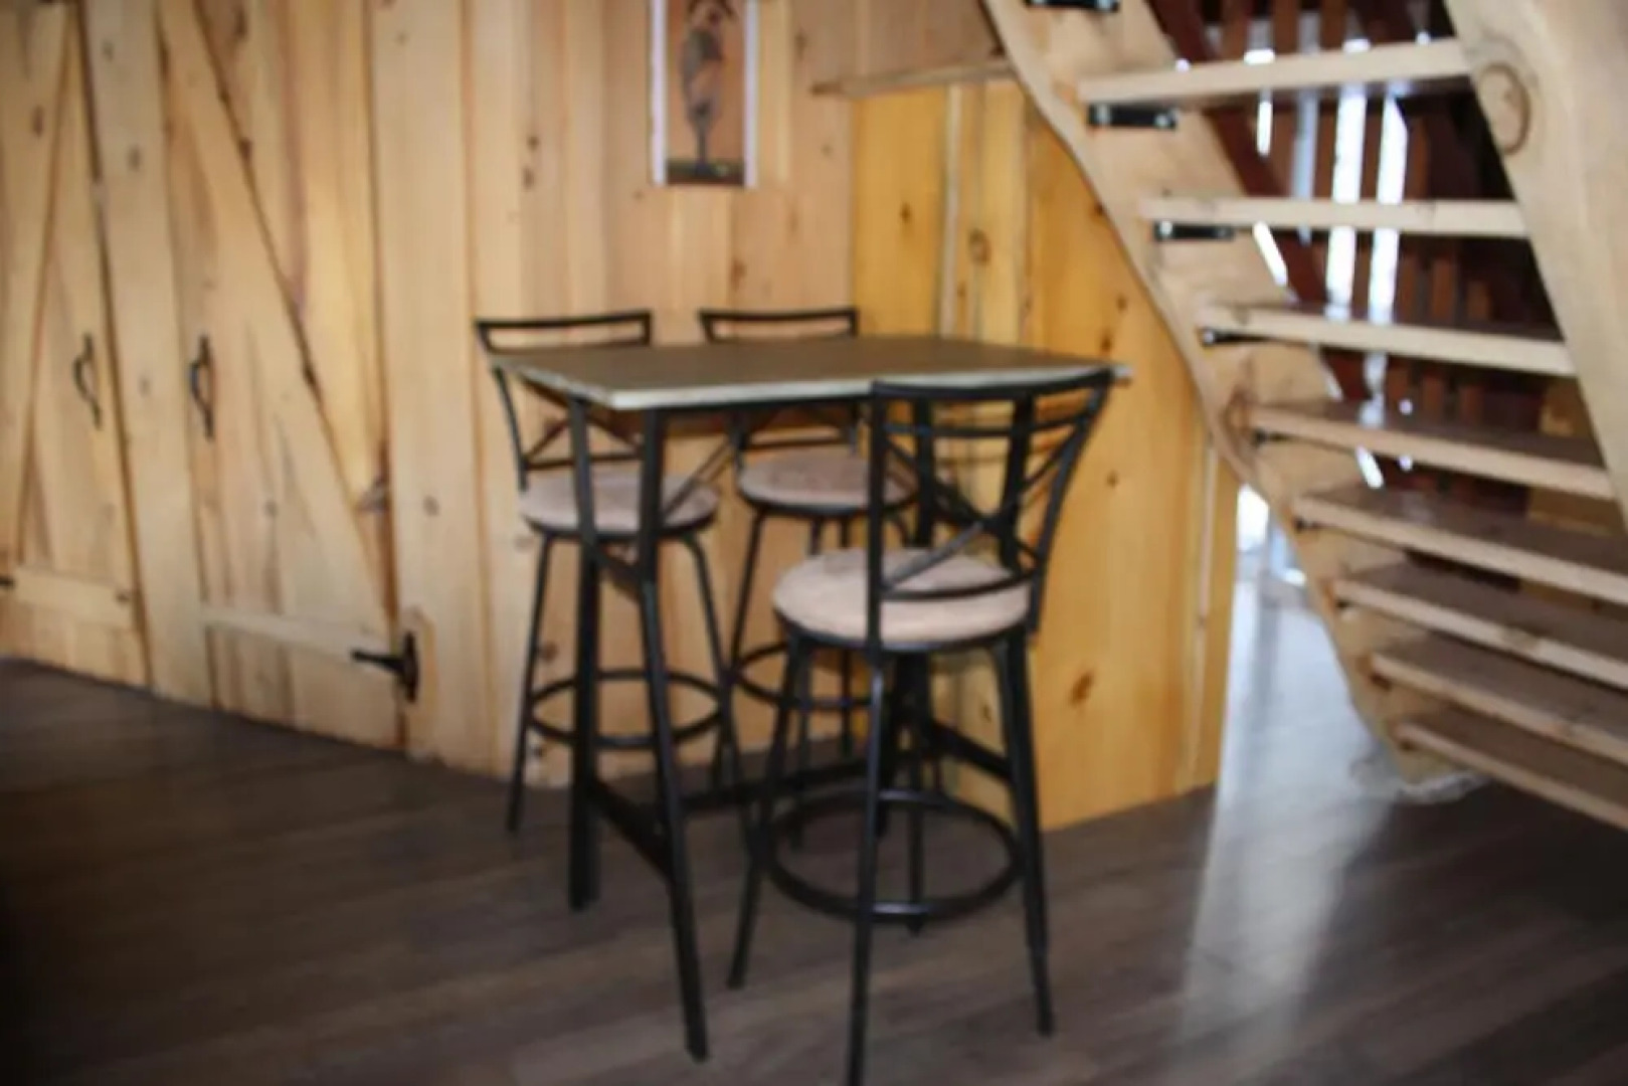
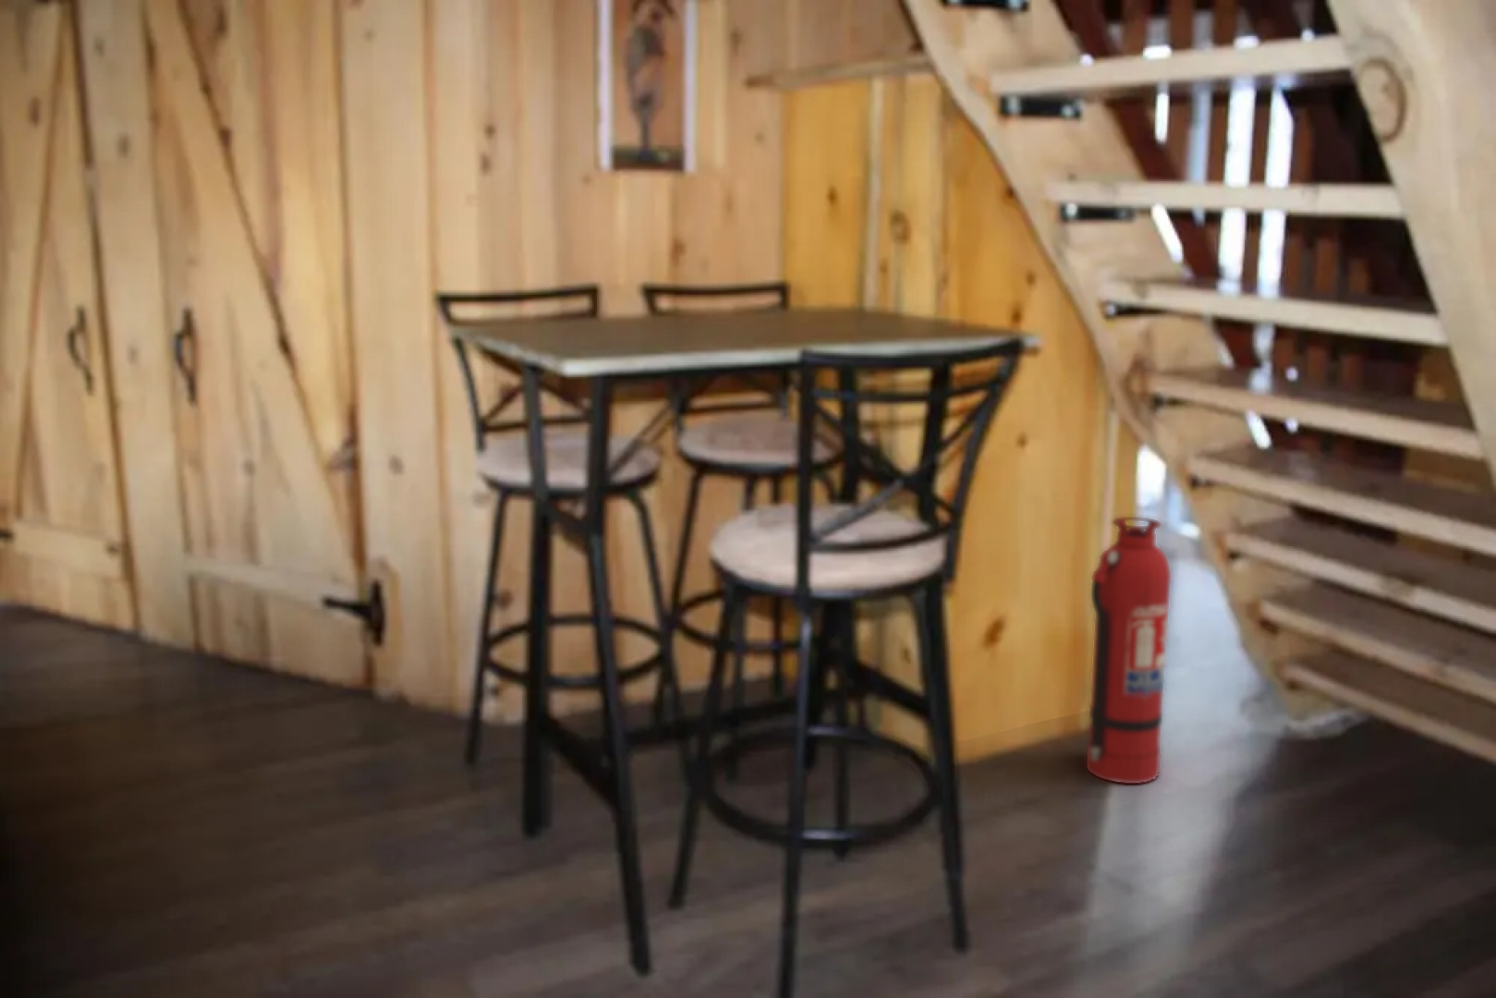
+ fire extinguisher [1086,516,1172,784]
